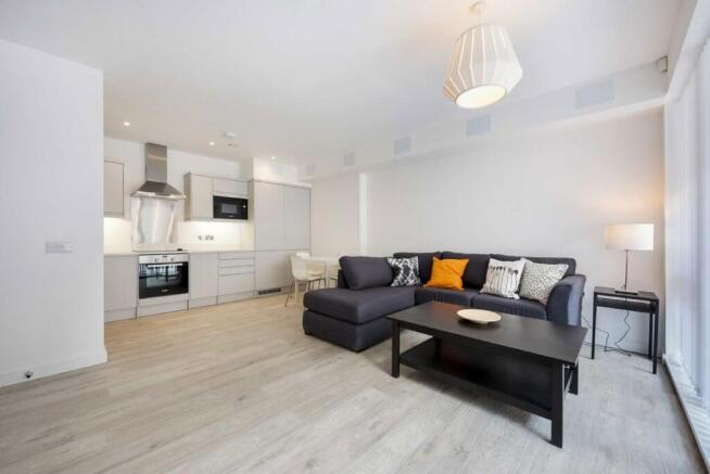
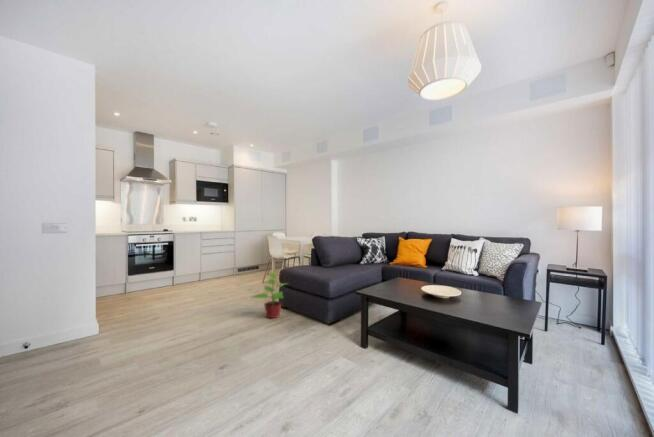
+ potted plant [250,271,290,320]
